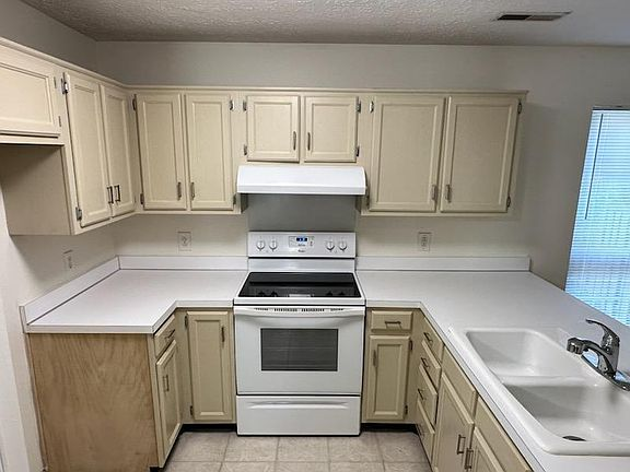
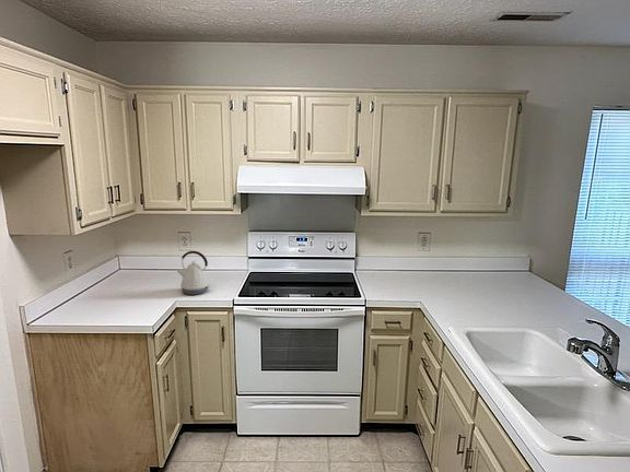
+ kettle [176,250,211,296]
